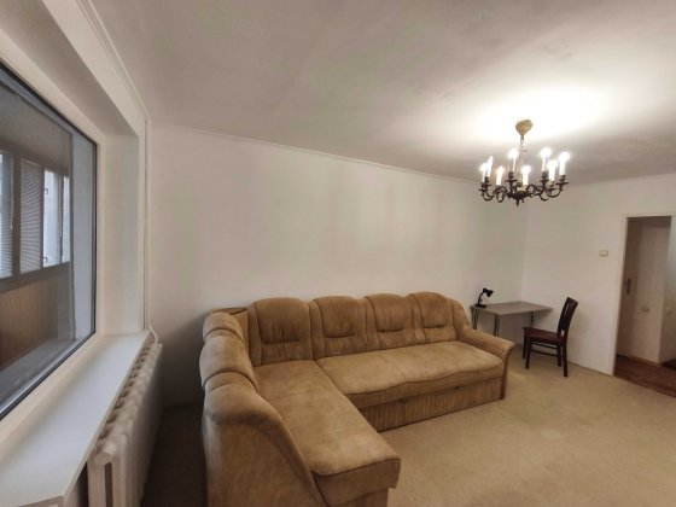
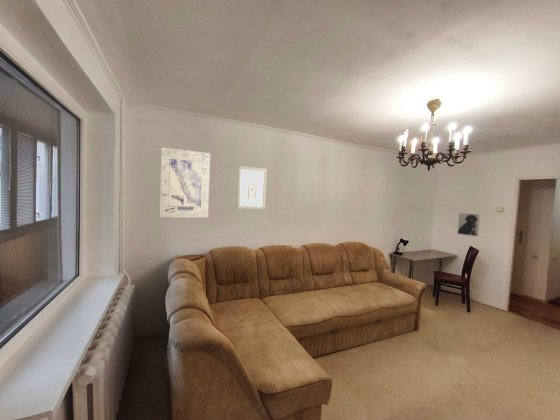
+ wall art [236,165,268,210]
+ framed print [456,212,481,237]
+ wall art [159,147,211,219]
